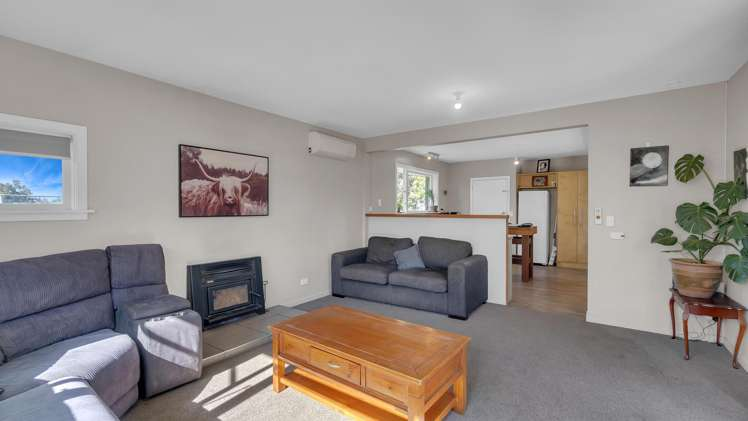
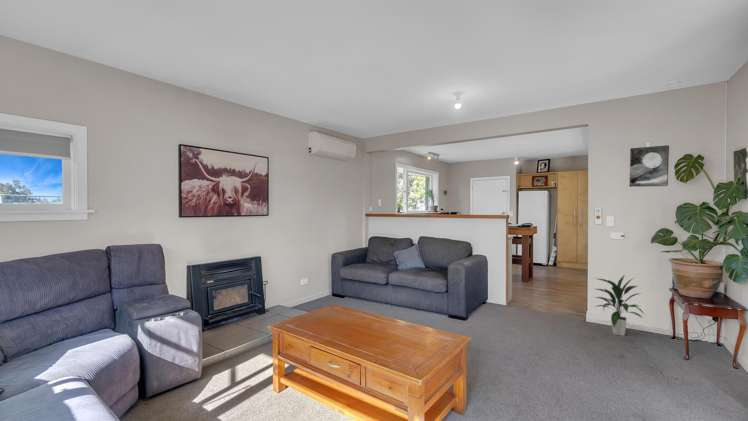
+ indoor plant [592,273,645,337]
